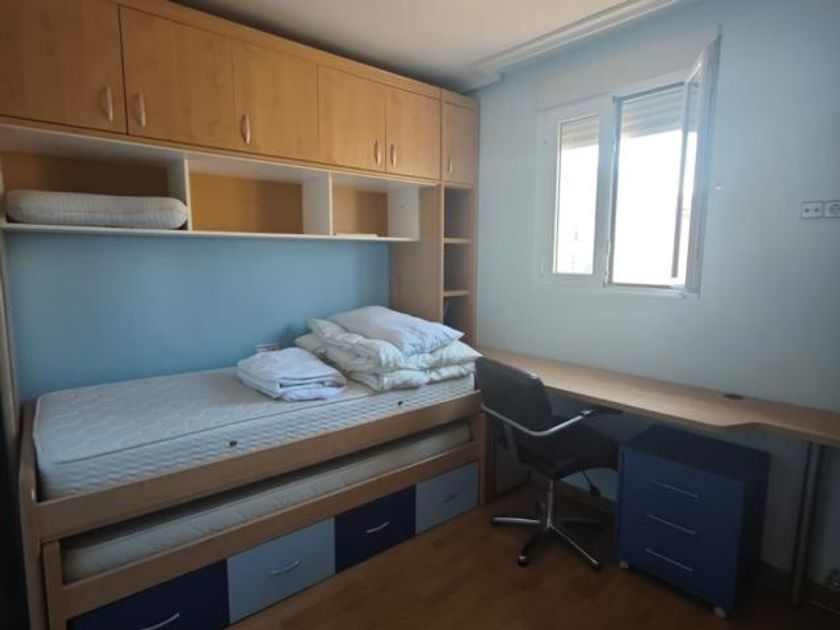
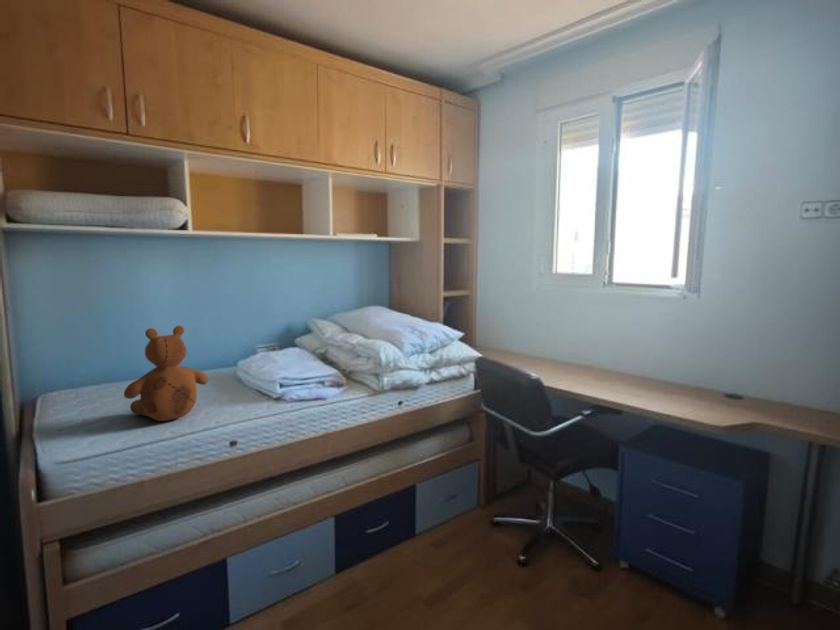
+ teddy bear [123,324,210,422]
